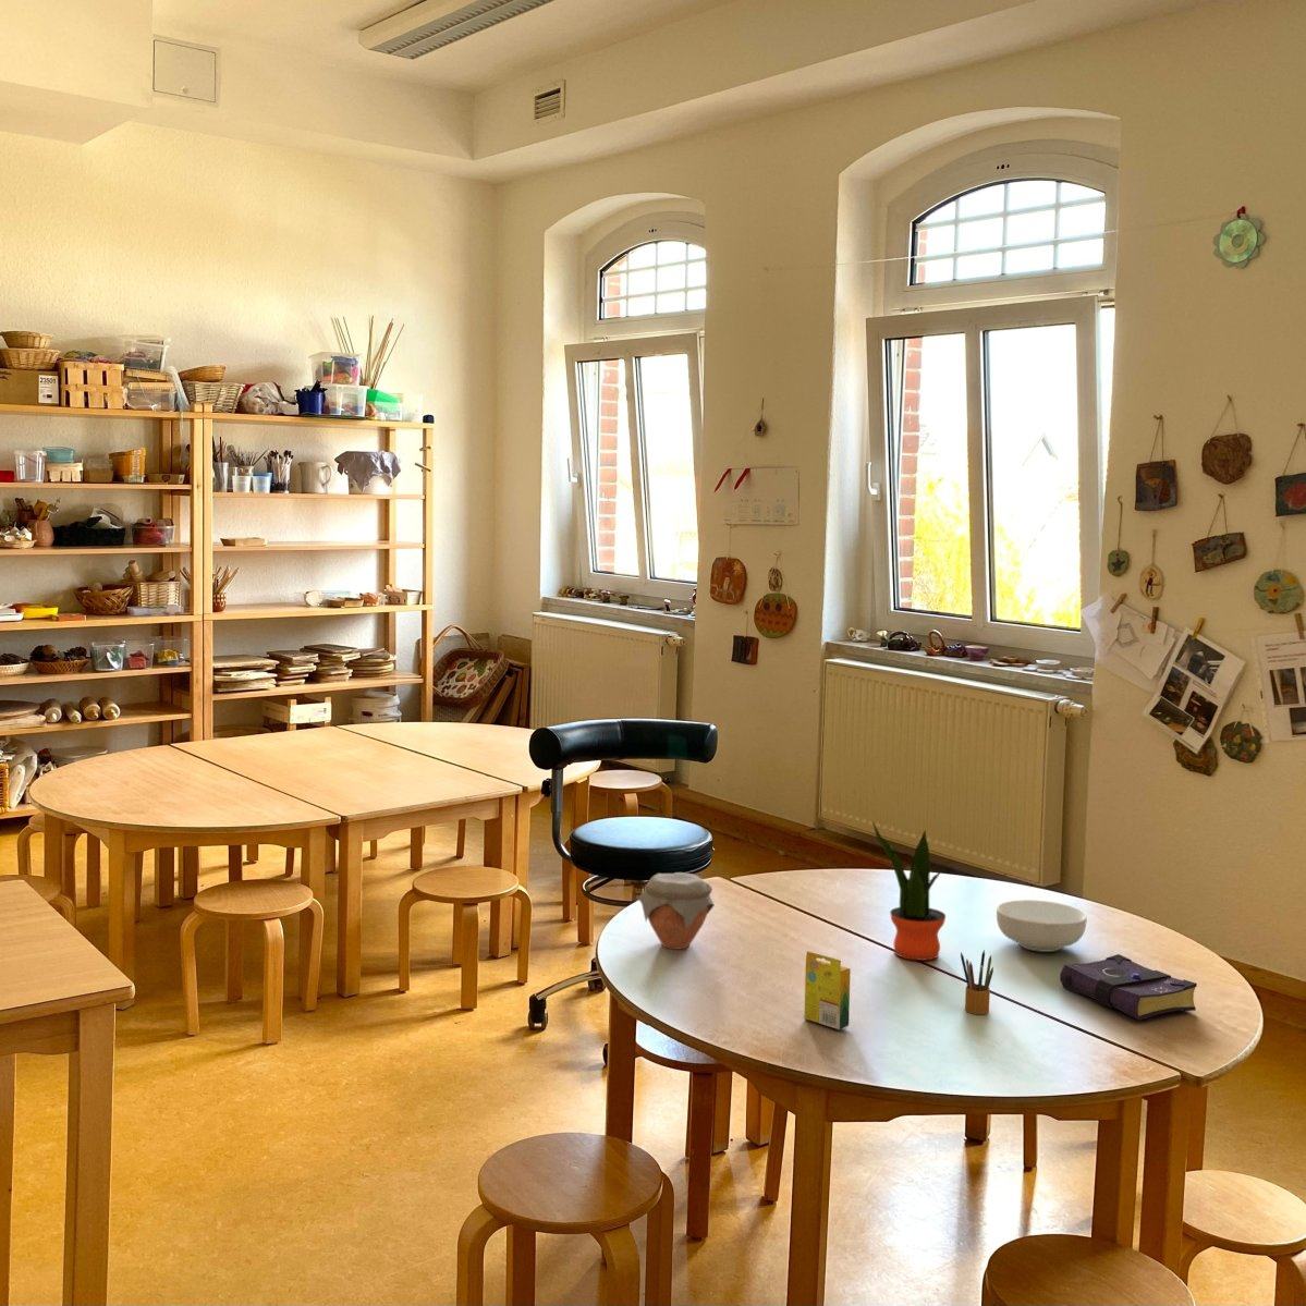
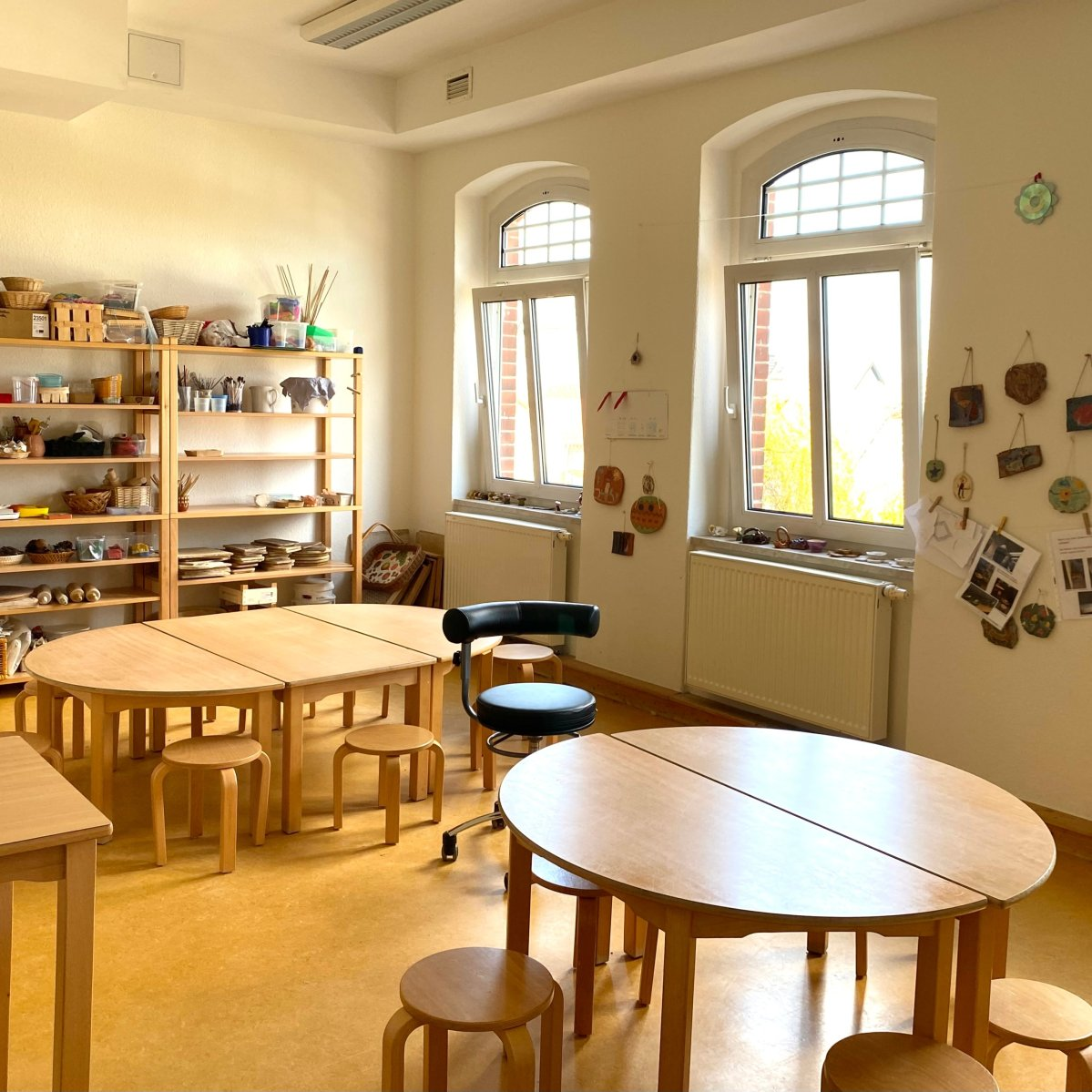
- potted plant [872,820,946,962]
- book [1058,953,1198,1021]
- cereal bowl [995,898,1088,953]
- jar [636,872,715,951]
- crayon box [804,950,852,1031]
- pencil box [959,948,995,1015]
